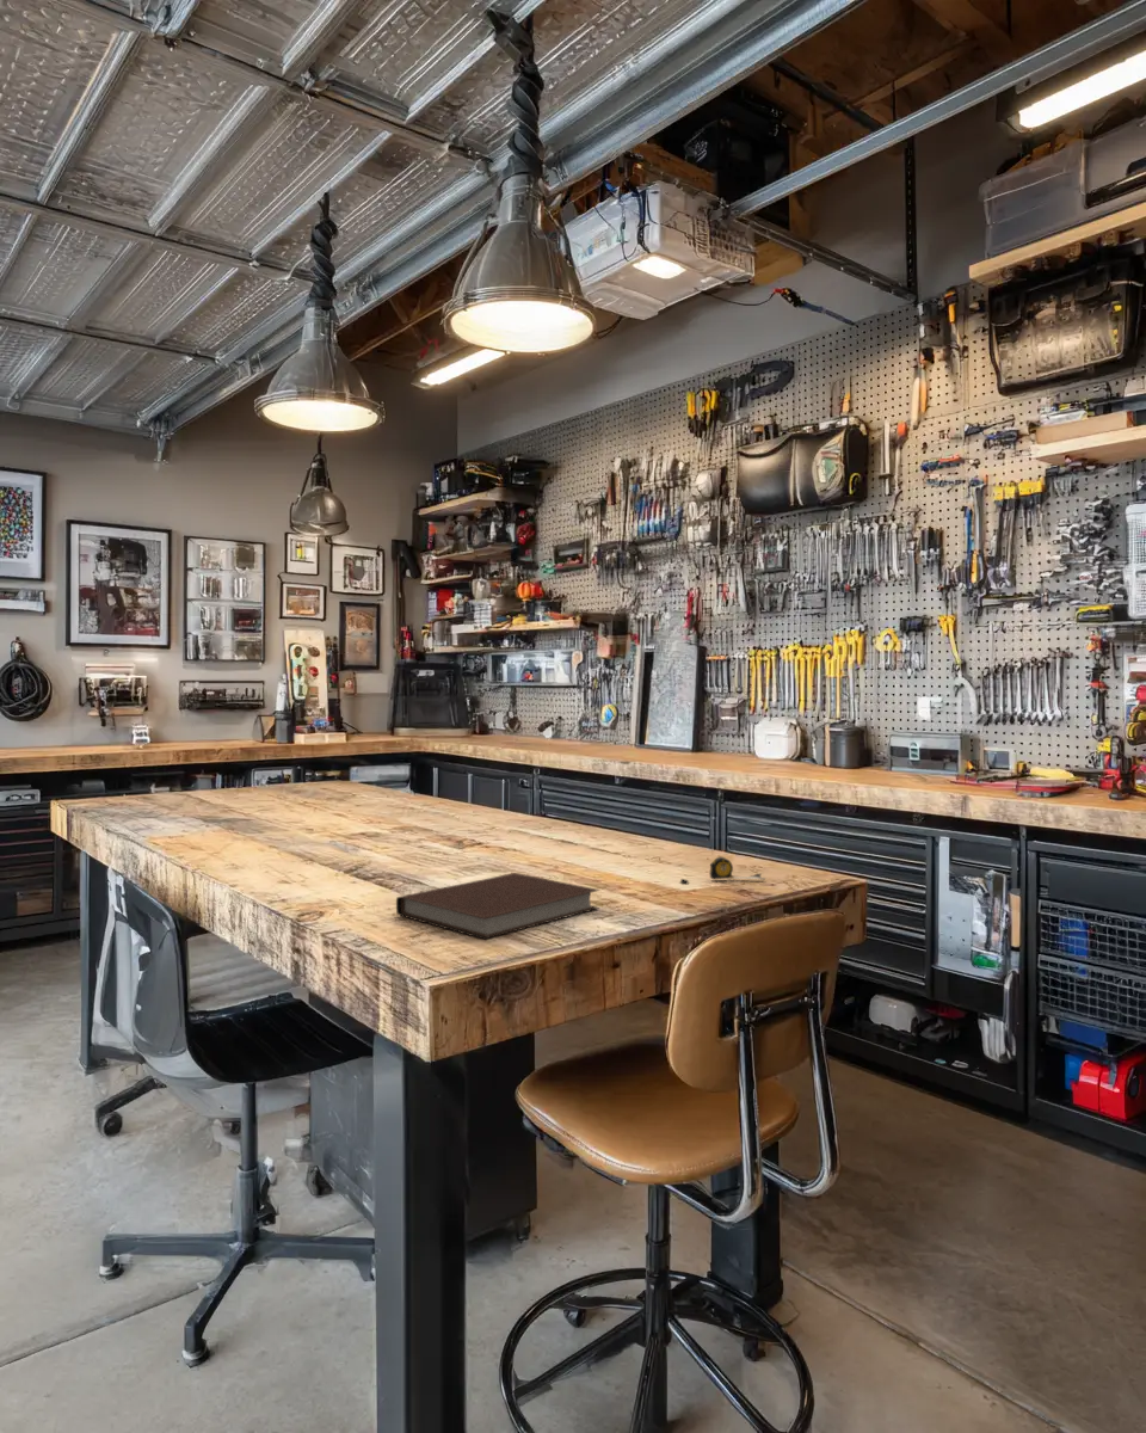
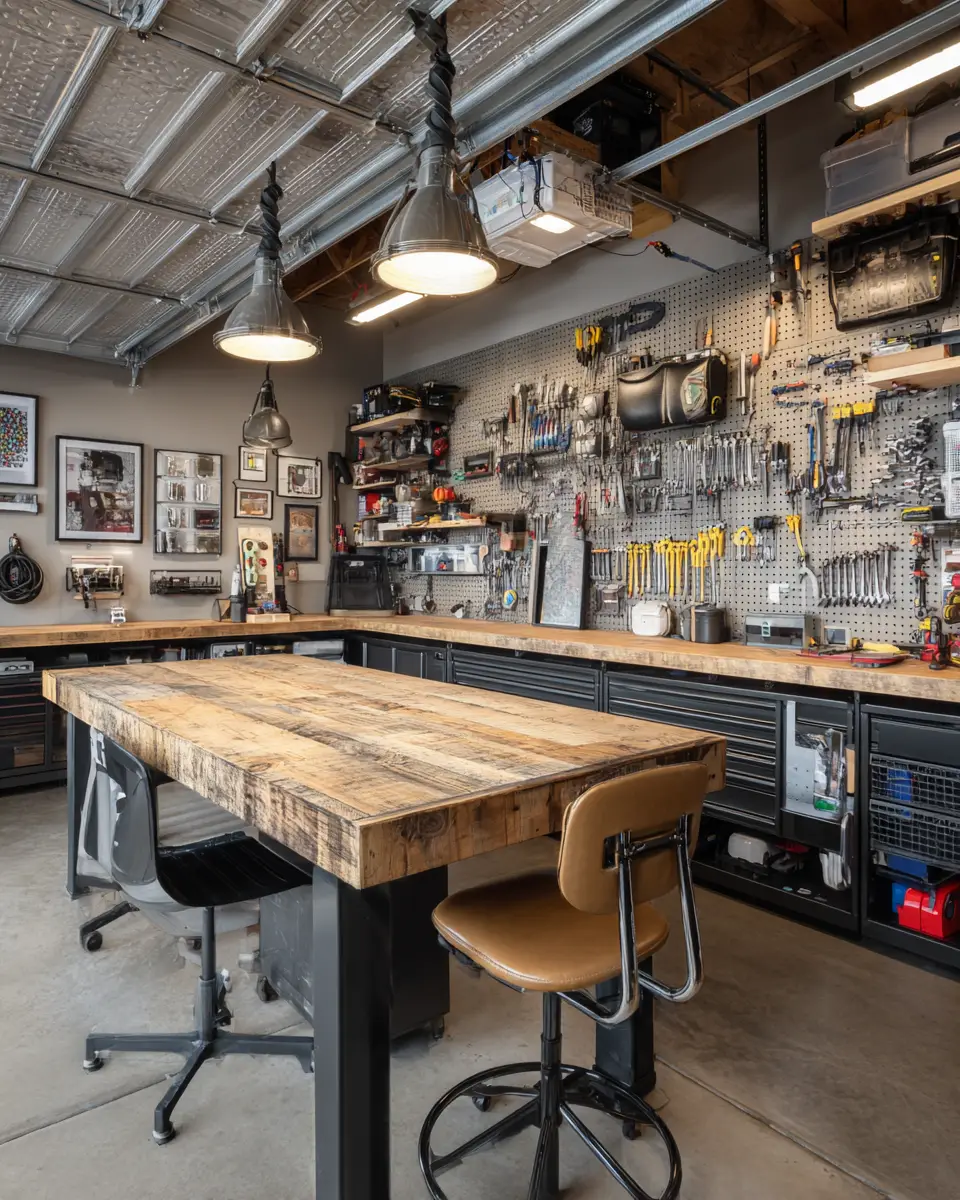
- notebook [395,872,600,941]
- tape measure [679,856,766,884]
